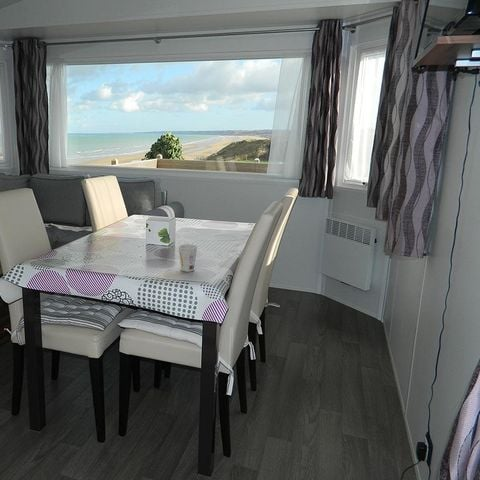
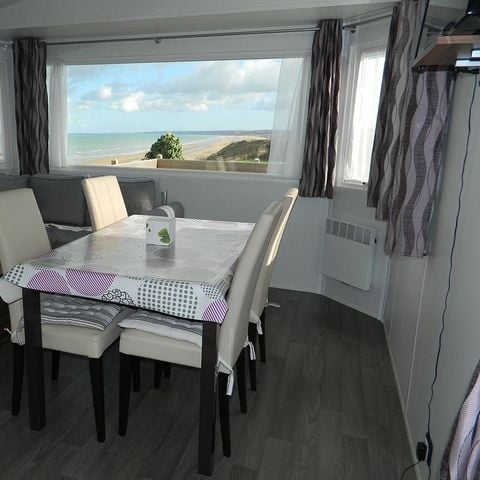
- cup [177,243,199,273]
